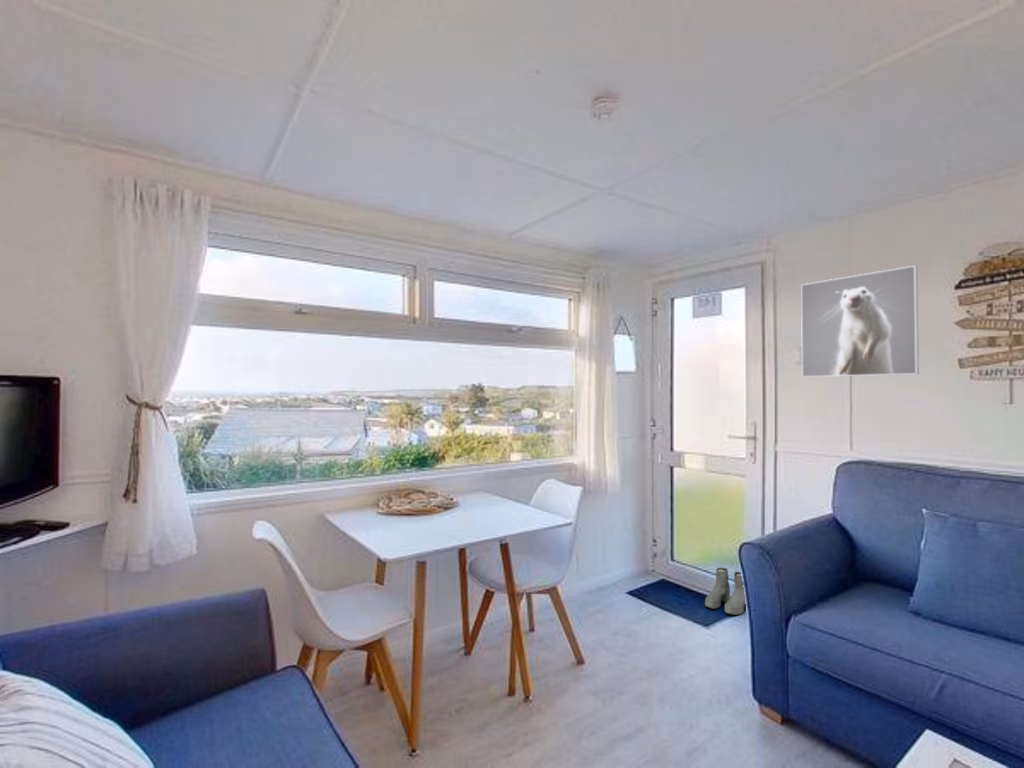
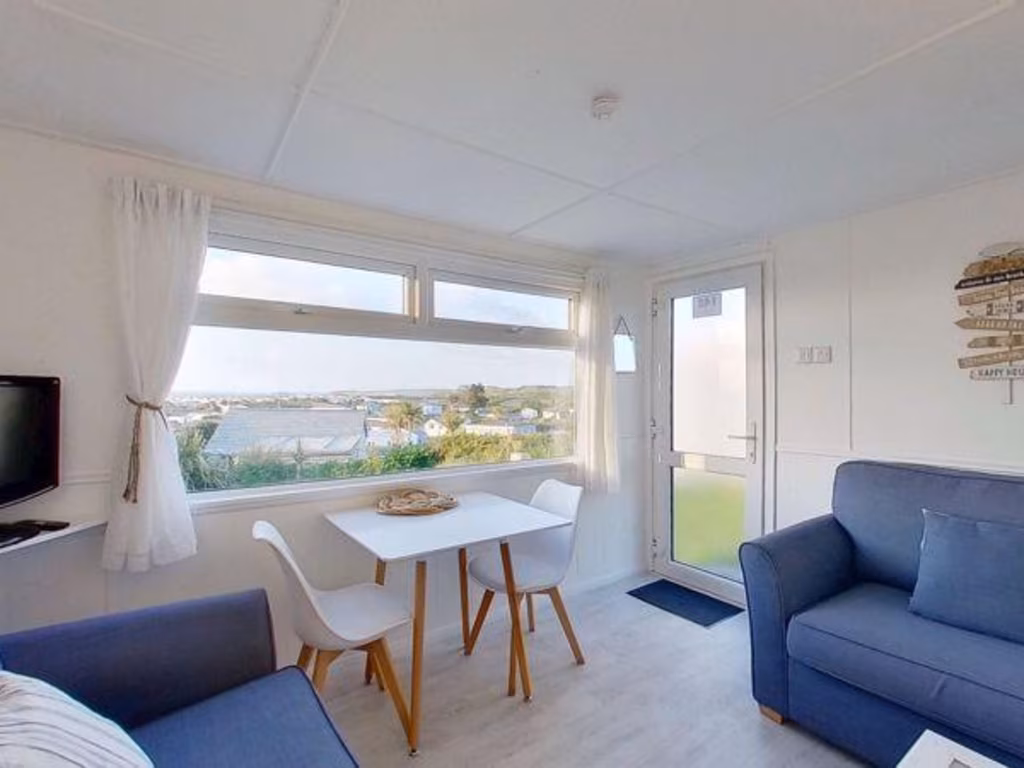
- boots [704,567,747,616]
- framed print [800,265,920,378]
